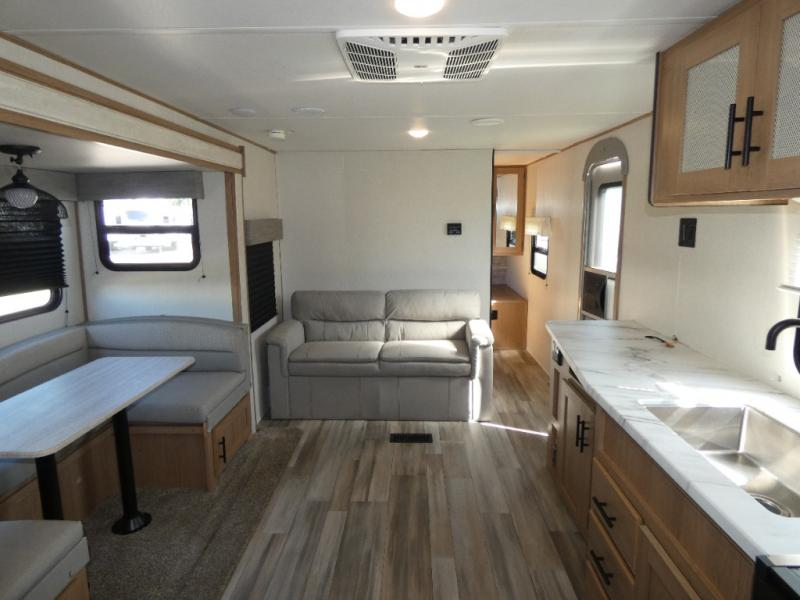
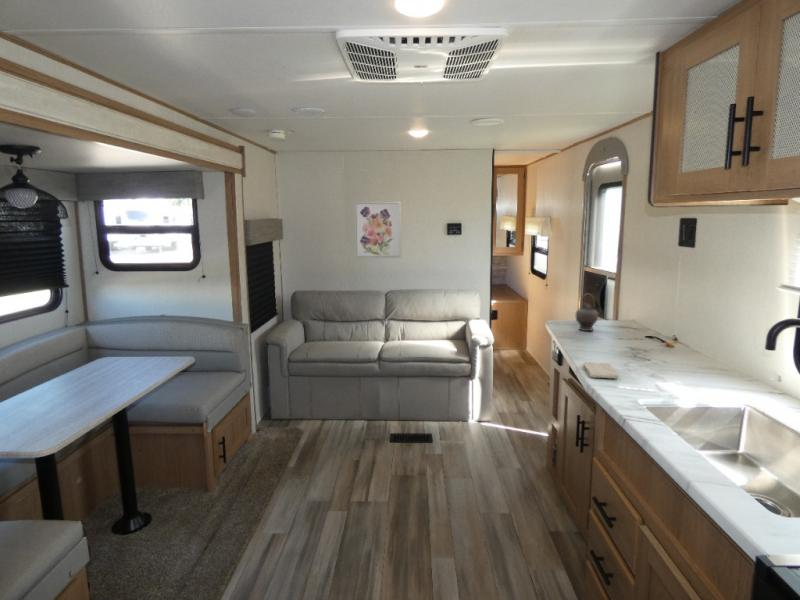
+ washcloth [582,361,620,380]
+ wall art [354,201,402,259]
+ teapot [574,293,604,332]
